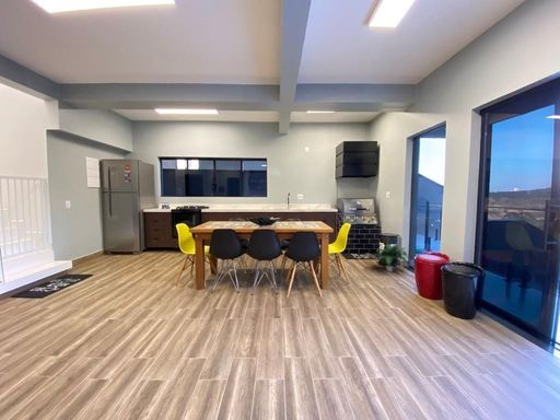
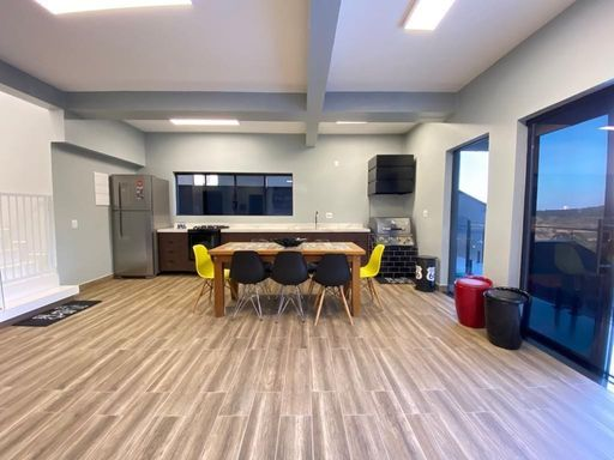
- potted plant [371,242,411,273]
